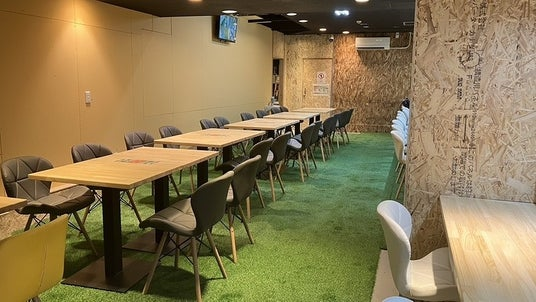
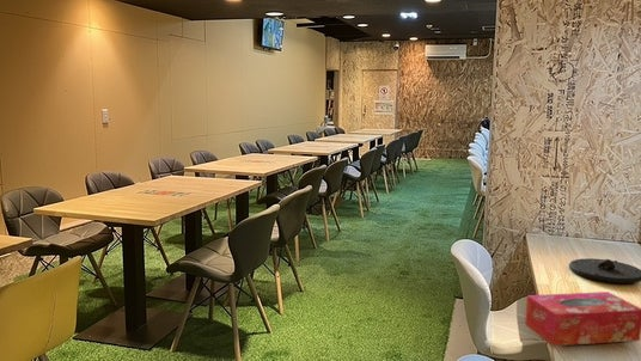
+ tissue box [524,290,641,347]
+ plate [568,257,641,284]
